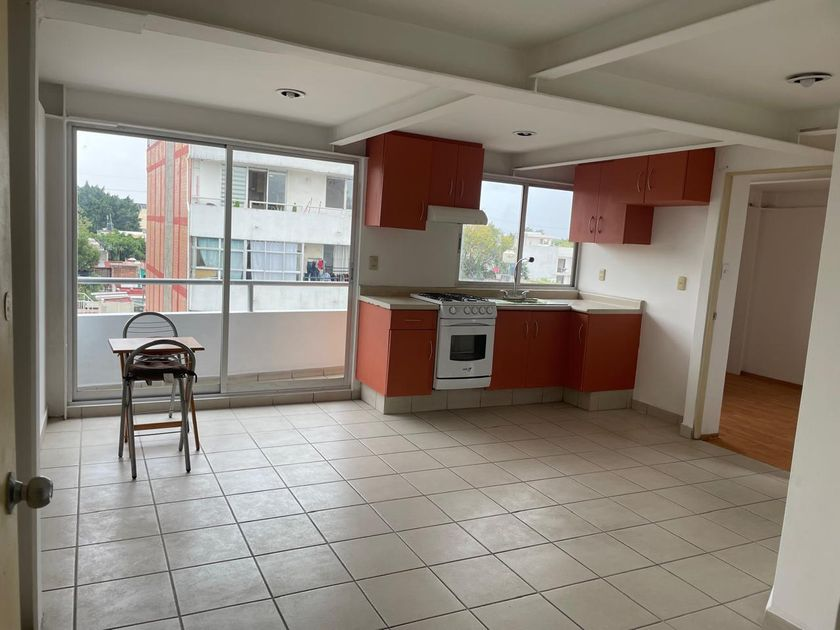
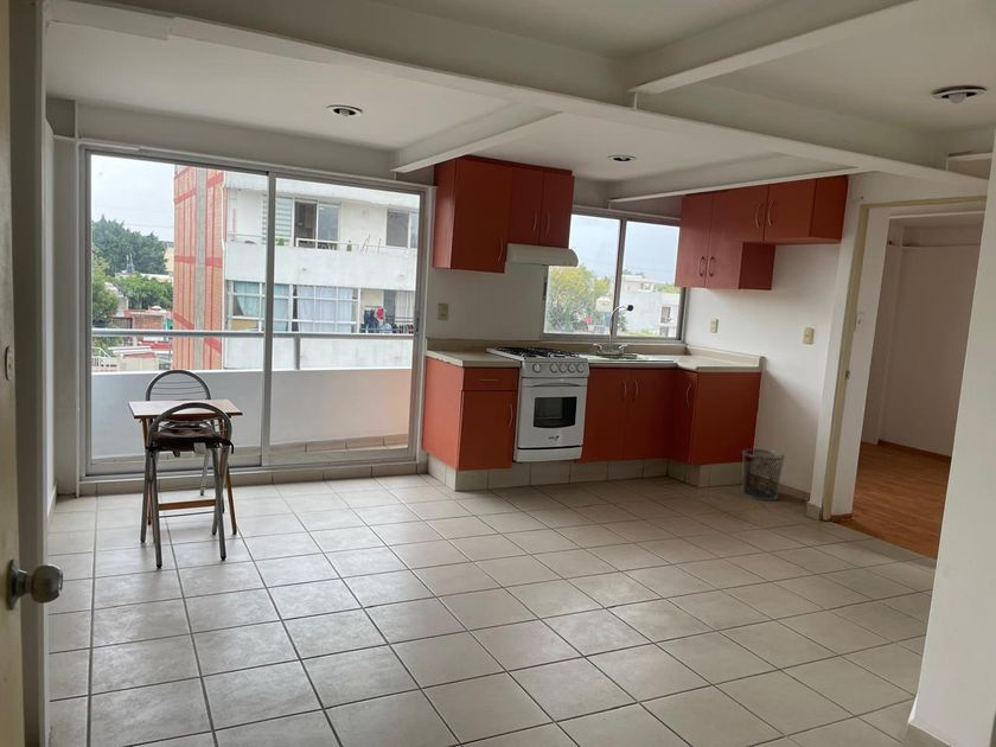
+ trash can [740,448,786,502]
